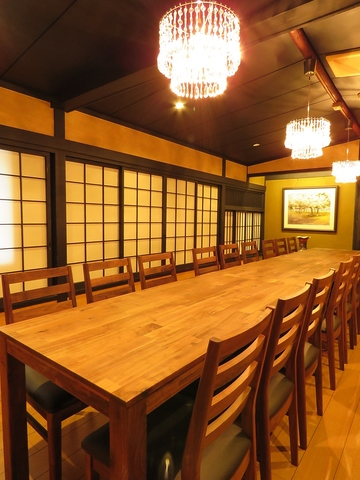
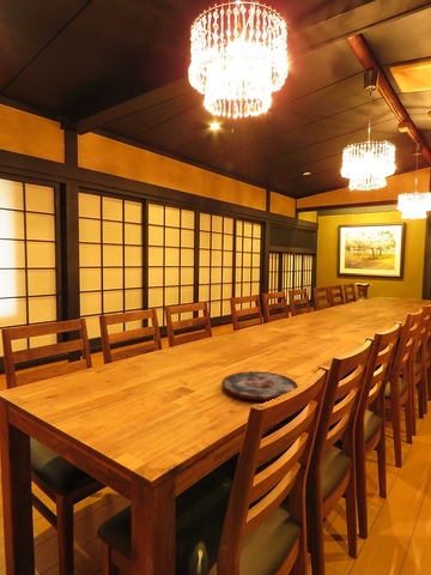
+ plate [220,370,299,401]
